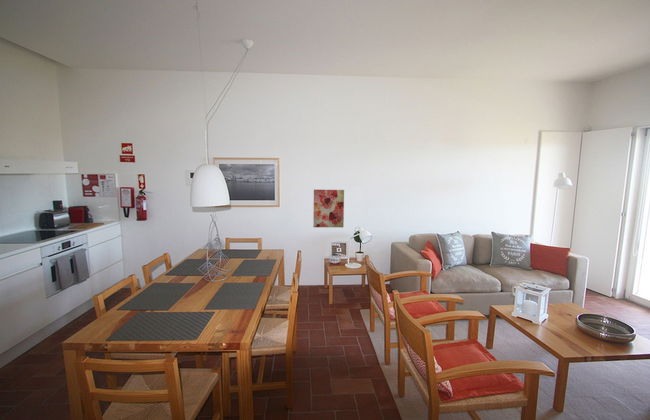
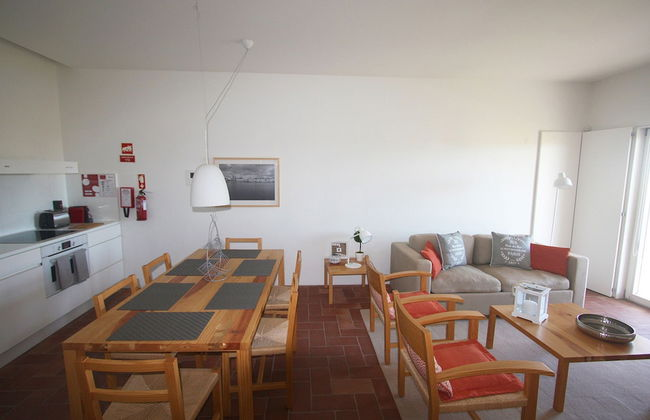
- wall art [312,189,345,228]
